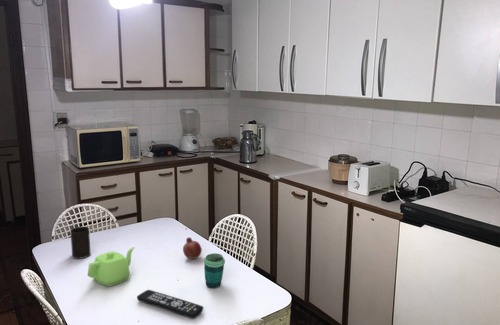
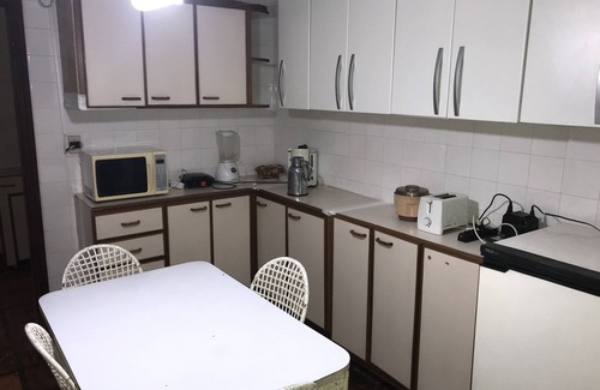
- remote control [136,289,204,320]
- teapot [87,246,136,287]
- cup [203,252,226,289]
- cup [69,226,92,260]
- fruit [182,236,203,260]
